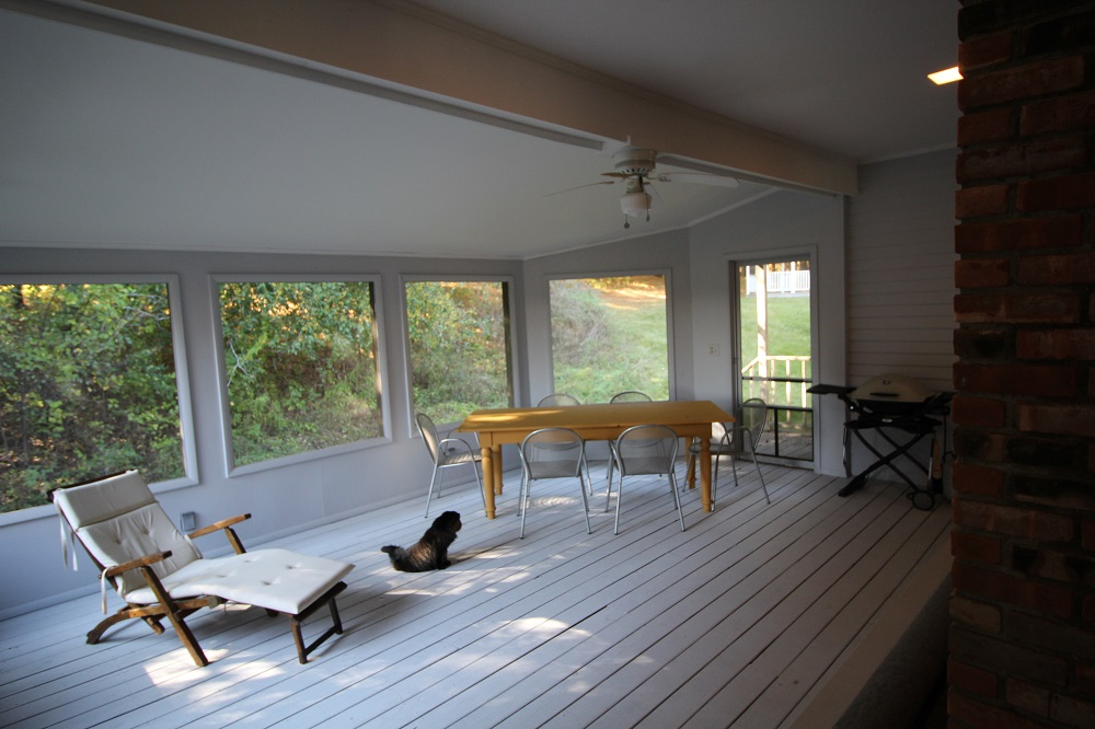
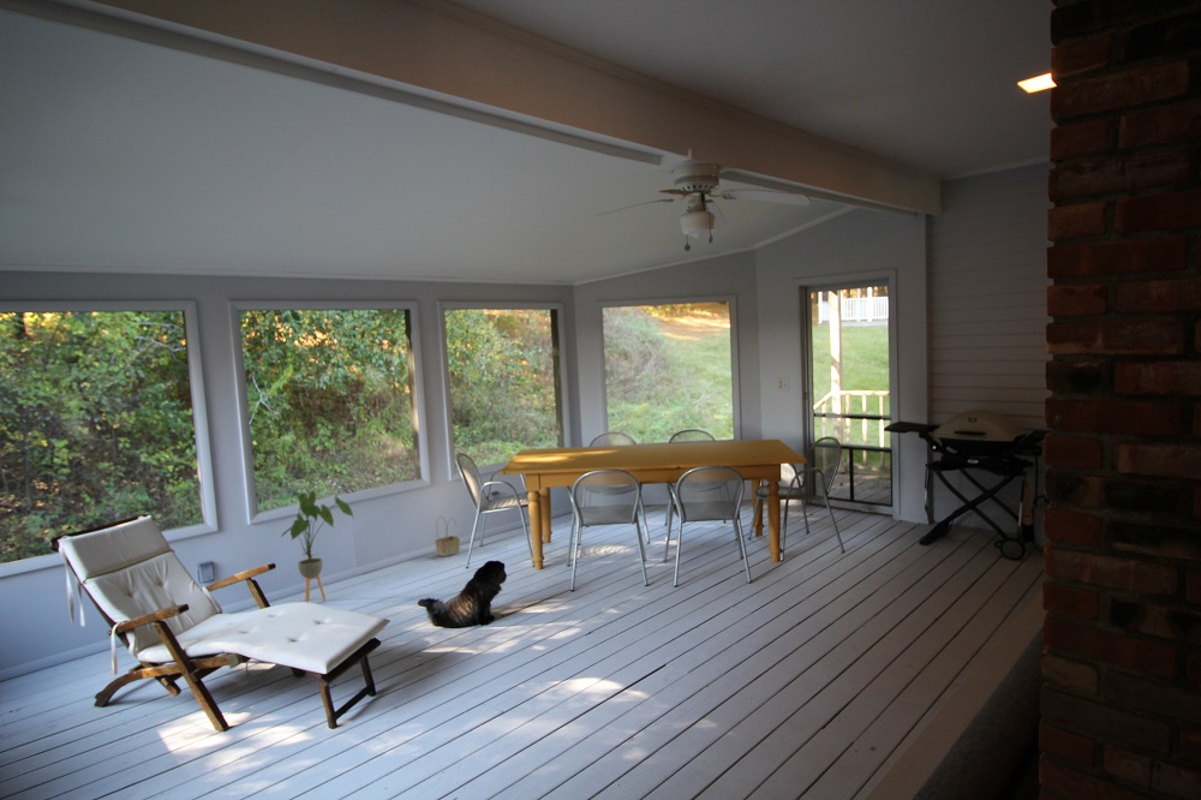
+ basket [434,515,461,557]
+ house plant [280,490,354,603]
